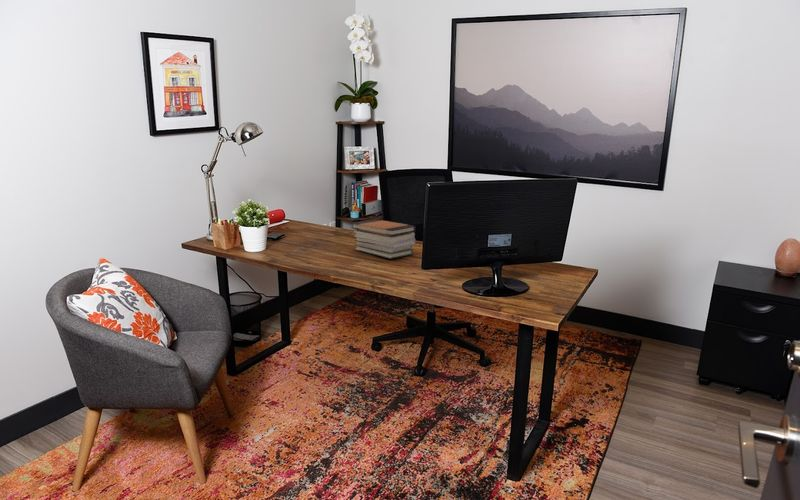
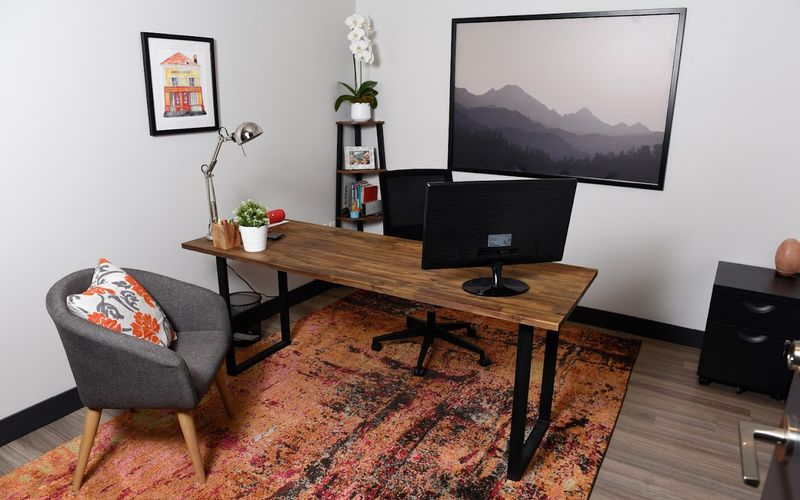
- book stack [350,218,417,260]
